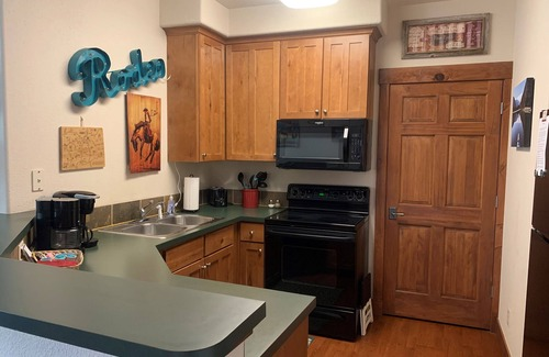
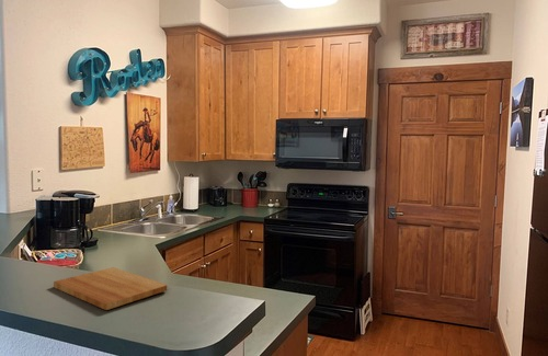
+ cutting board [53,266,168,311]
